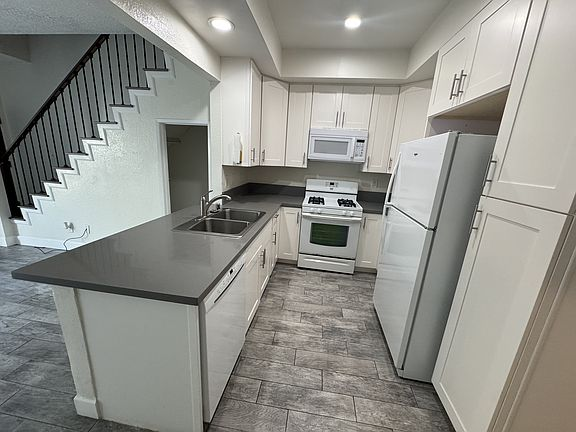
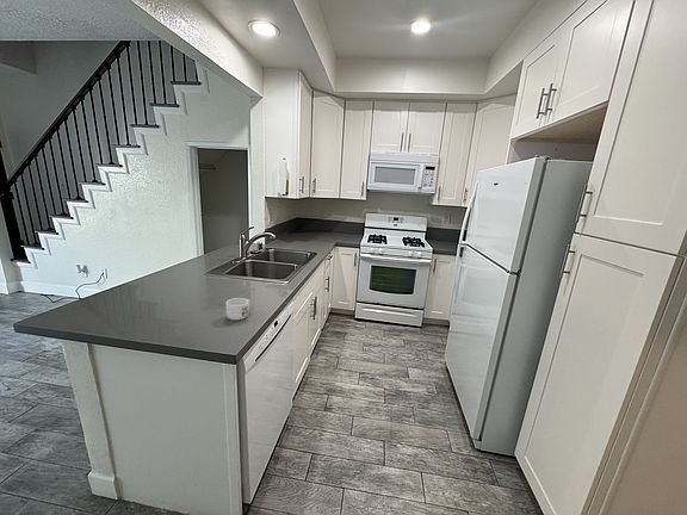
+ mug [225,297,252,321]
